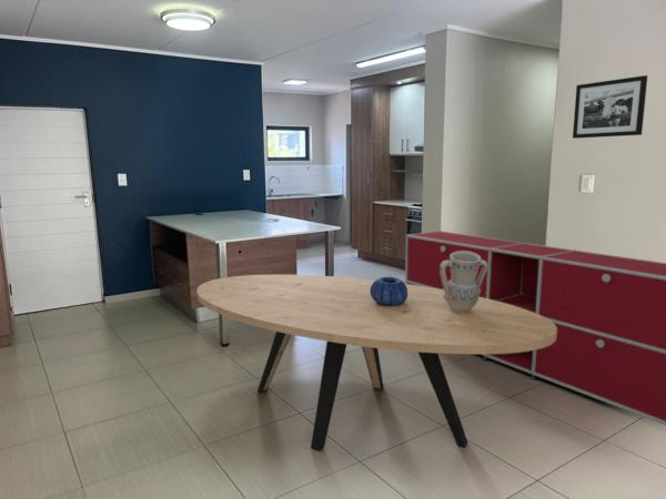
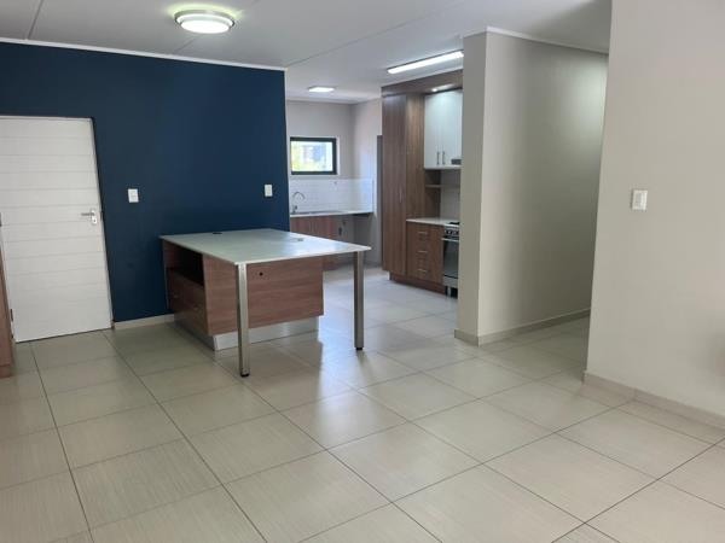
- storage cabinet [404,230,666,427]
- decorative bowl [370,276,407,306]
- picture frame [572,74,648,140]
- vase [441,251,487,314]
- dining table [195,274,557,452]
